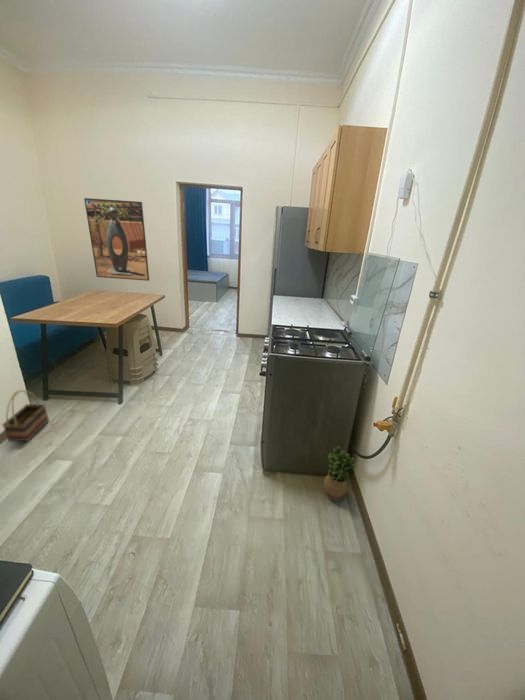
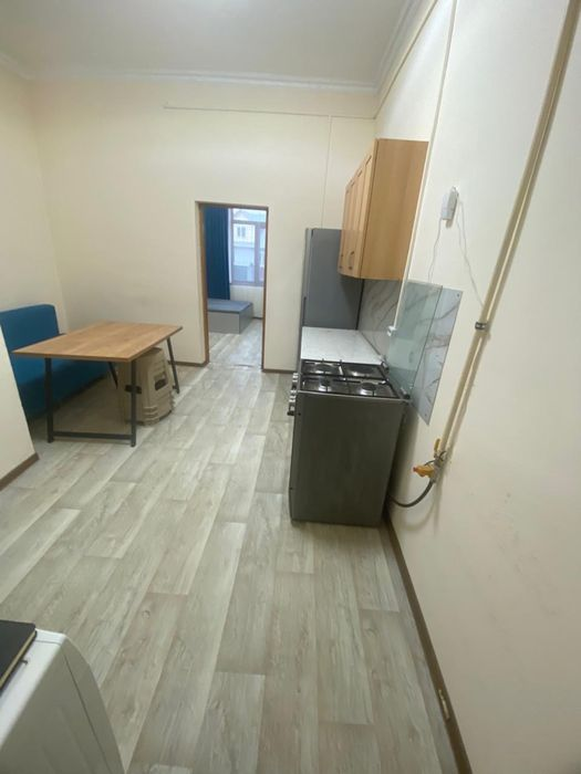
- potted plant [322,445,356,502]
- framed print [83,197,150,282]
- basket [1,389,50,442]
